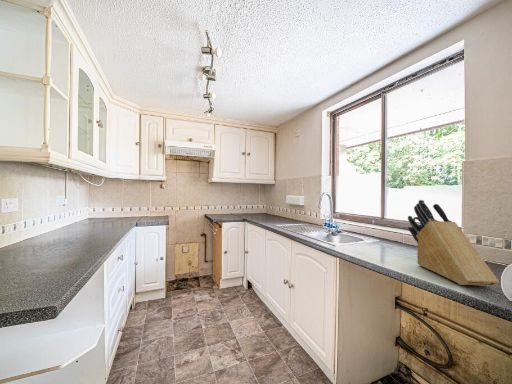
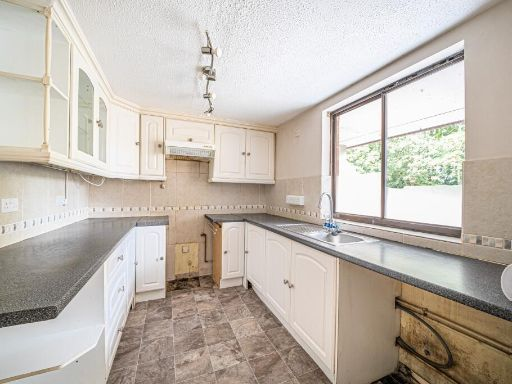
- knife block [407,199,500,287]
